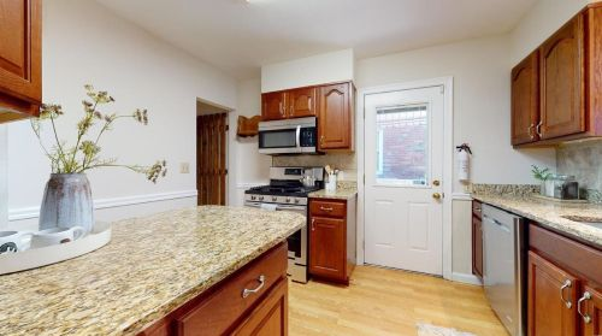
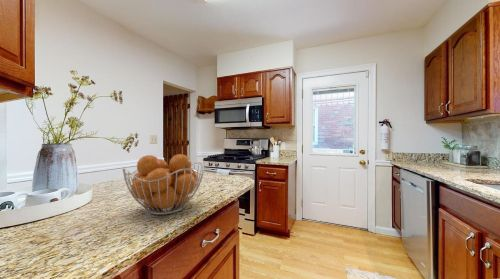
+ fruit basket [122,153,205,216]
